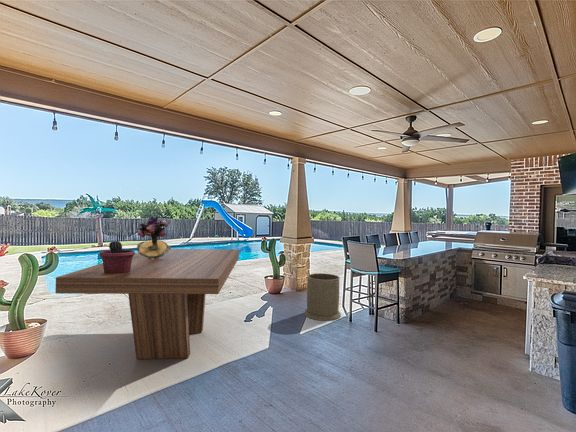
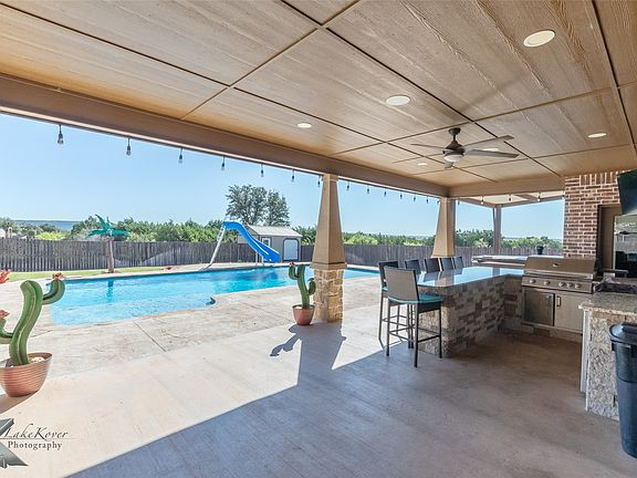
- dining table [55,248,240,360]
- potted cactus [98,240,136,274]
- trash can [303,272,342,322]
- bouquet [136,213,172,259]
